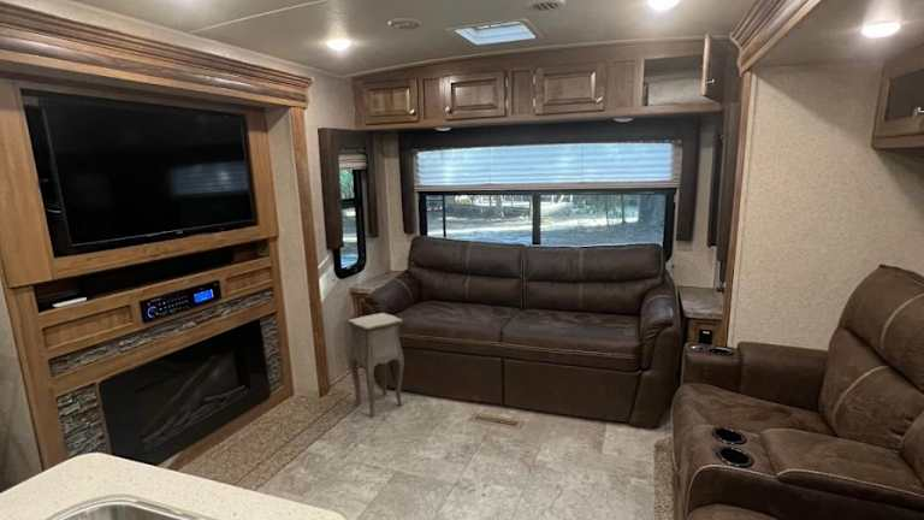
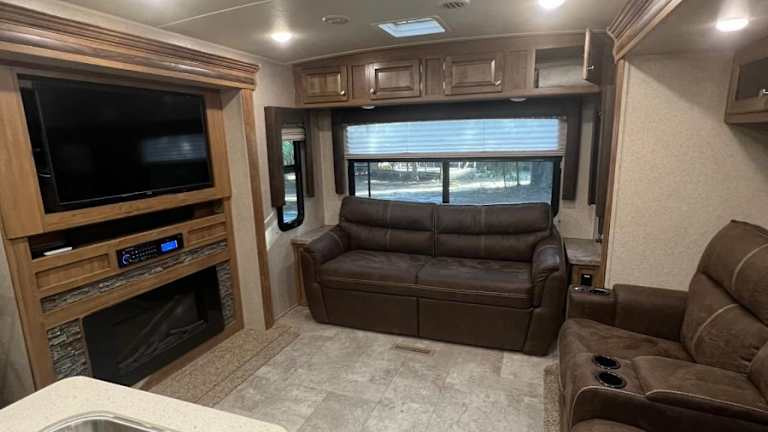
- side table [346,312,405,421]
